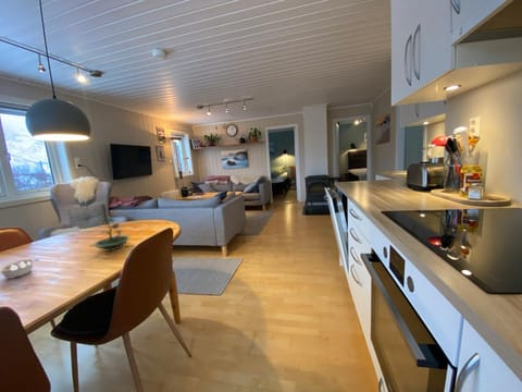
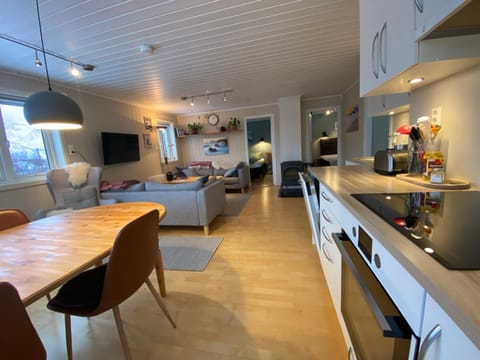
- terrarium [91,217,132,253]
- legume [0,258,36,280]
